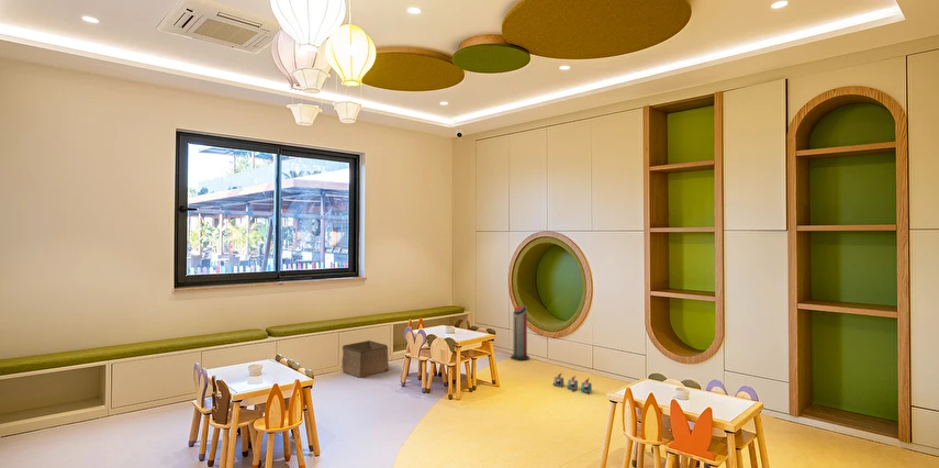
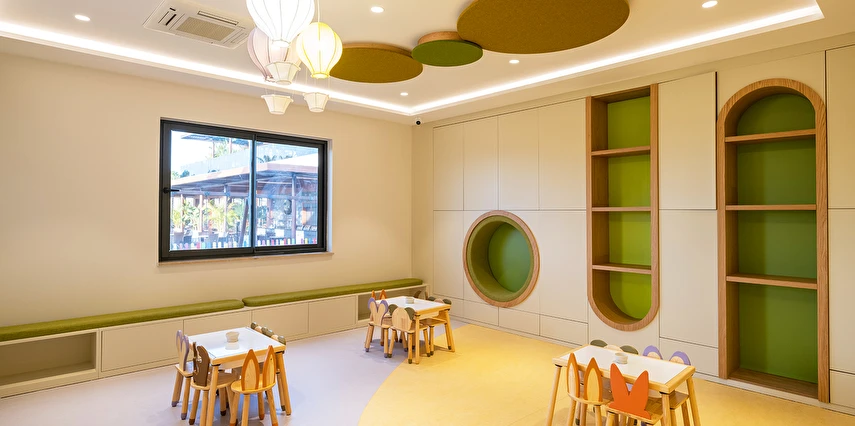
- storage bin [340,339,390,379]
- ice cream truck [551,371,593,395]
- air purifier [510,304,530,361]
